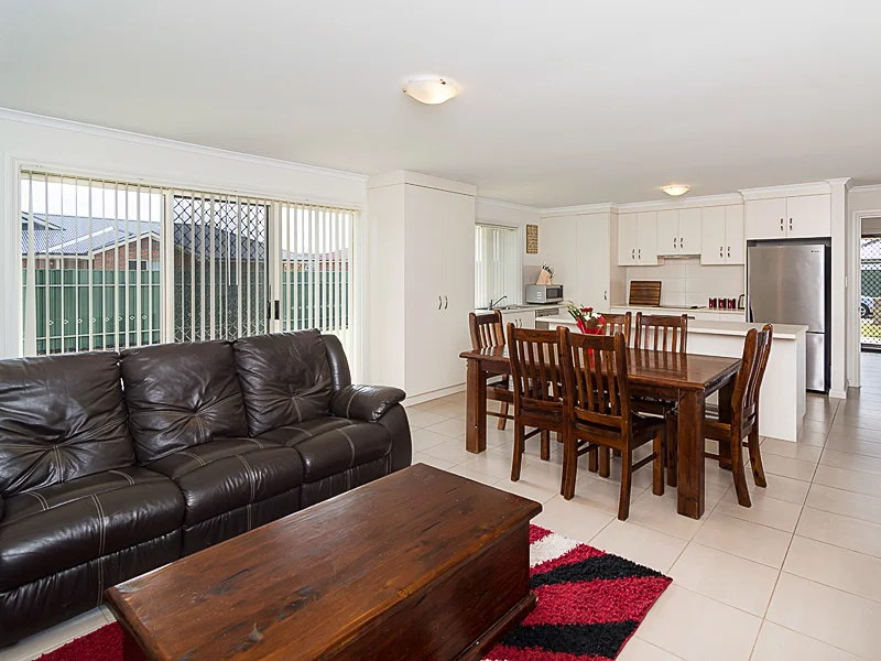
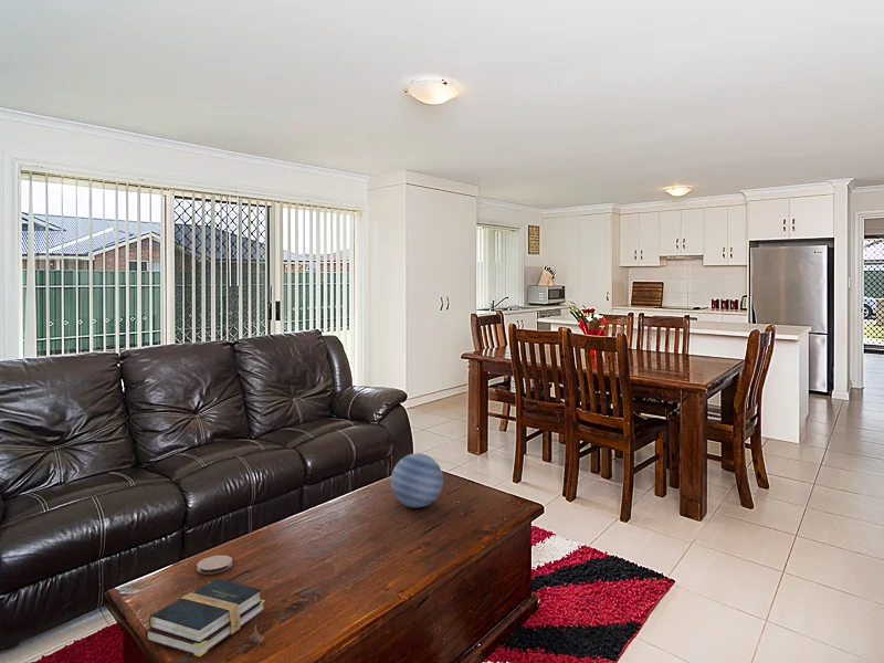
+ coaster [196,555,233,576]
+ hardback book [145,578,266,657]
+ decorative ball [390,452,444,508]
